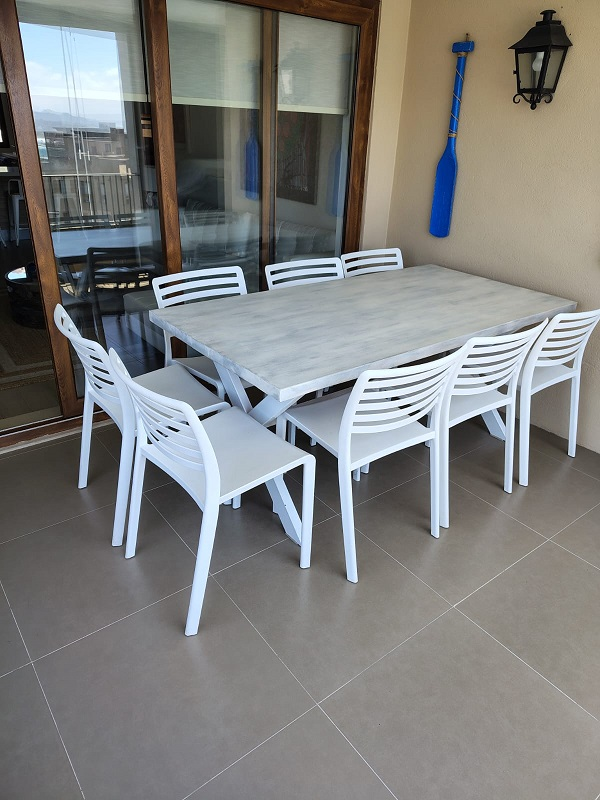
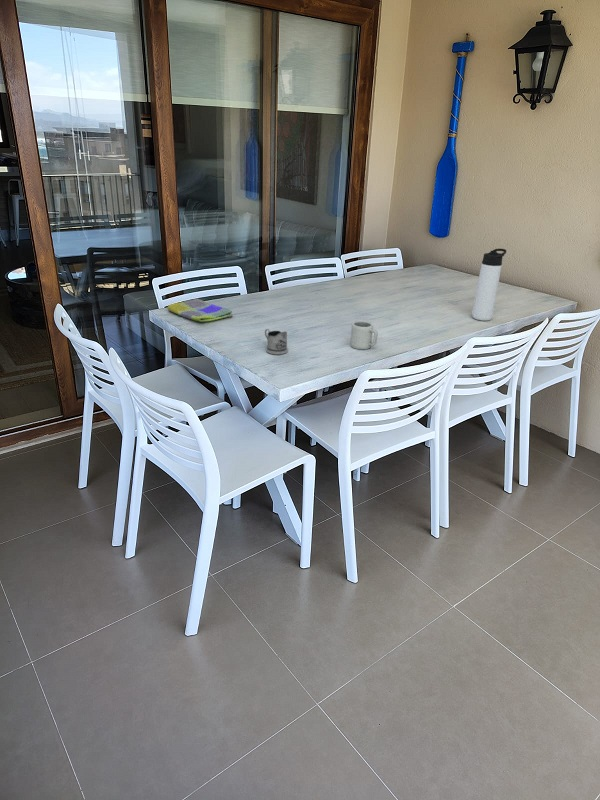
+ tea glass holder [264,328,289,355]
+ thermos bottle [471,248,507,322]
+ cup [349,320,379,350]
+ dish towel [166,298,234,323]
